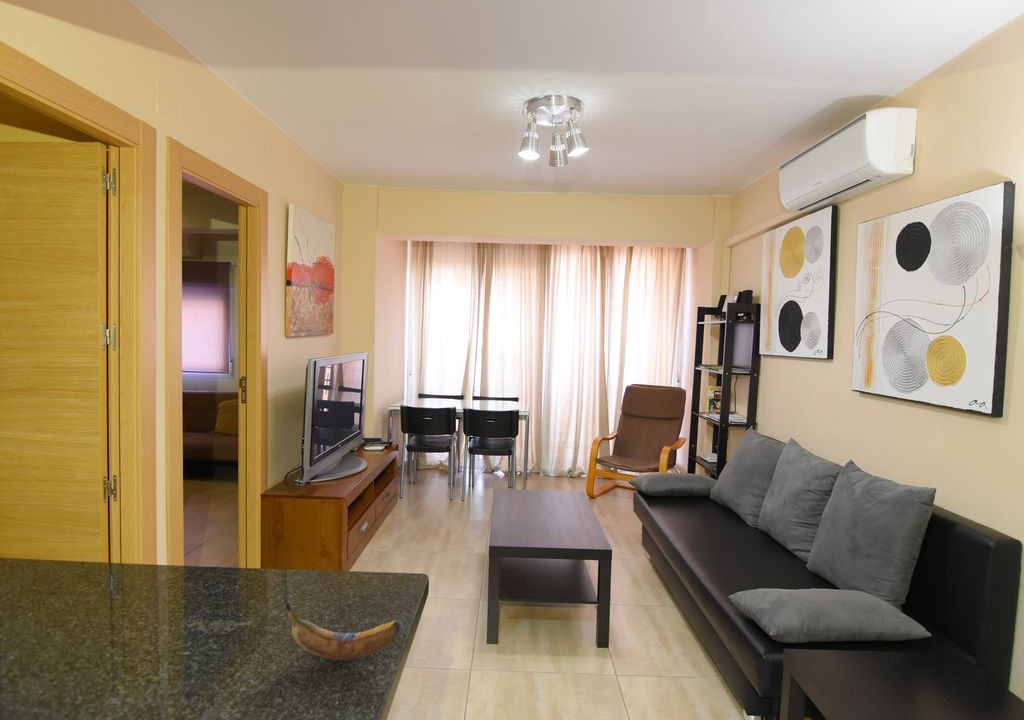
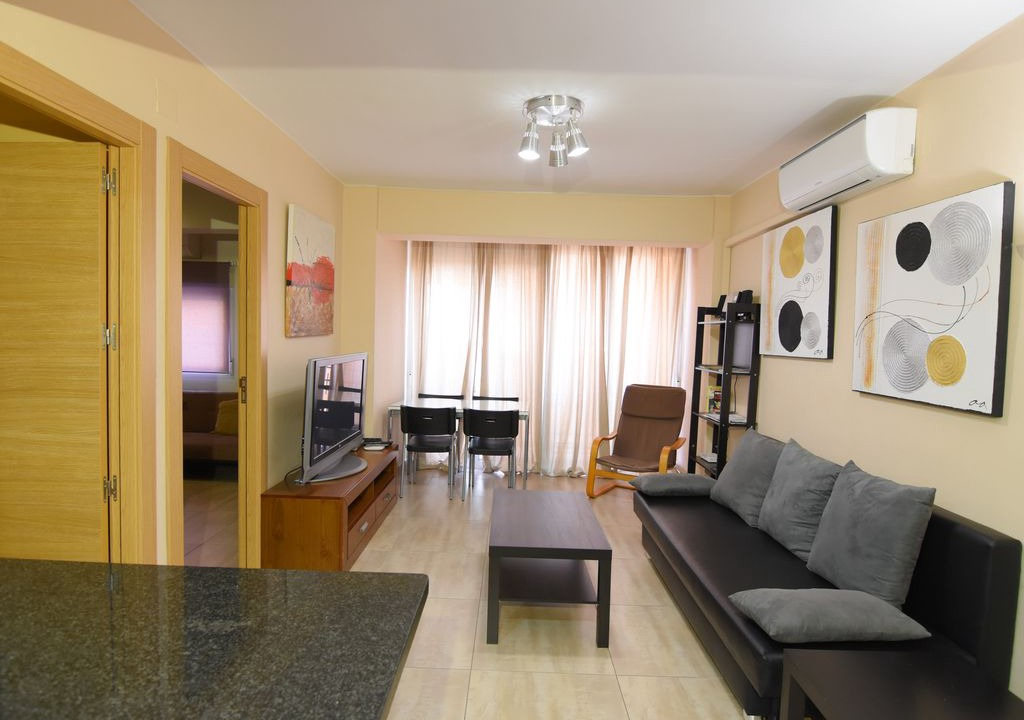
- banana [284,602,401,661]
